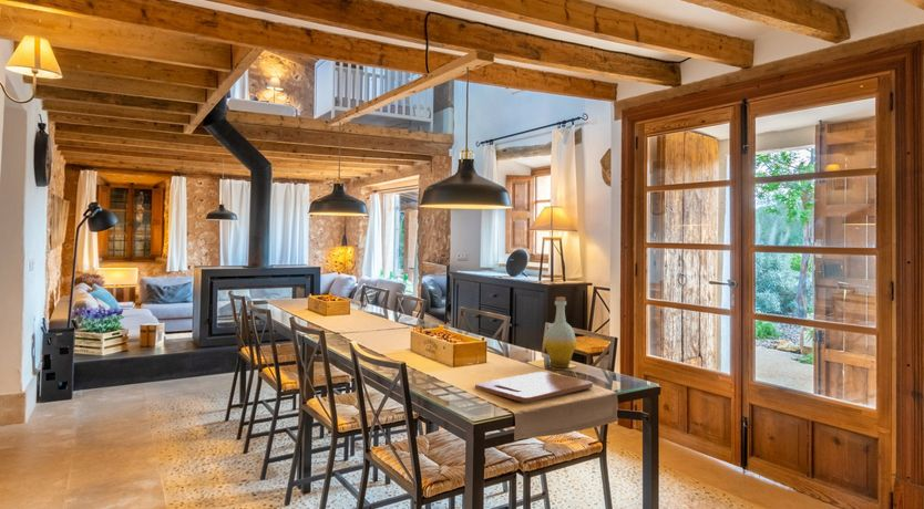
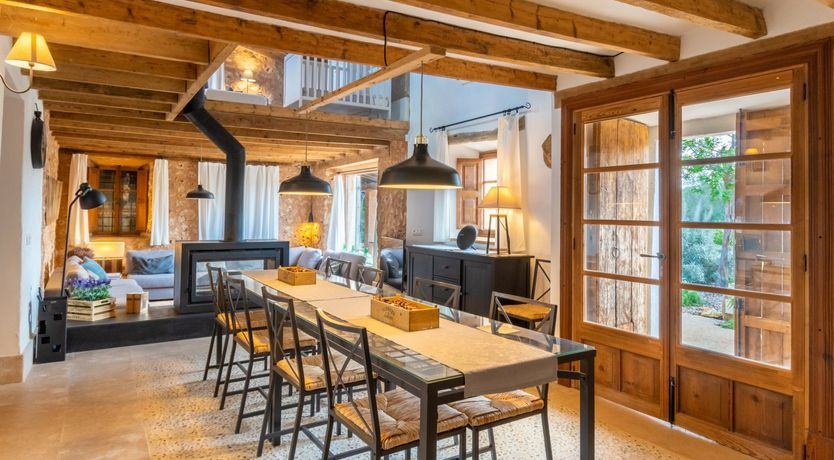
- cutting board [474,371,594,404]
- bottle [543,297,578,368]
